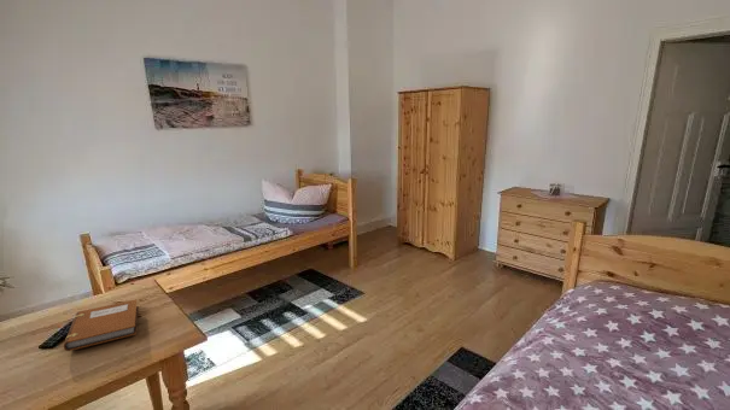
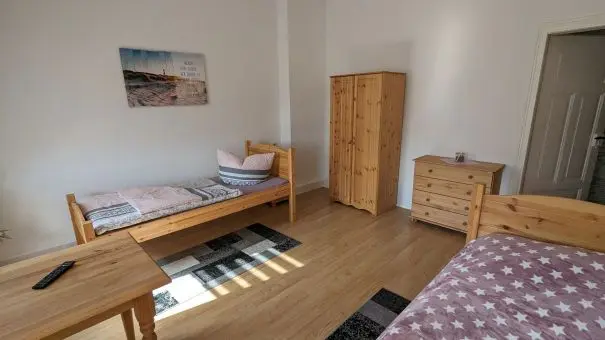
- notebook [63,298,139,352]
